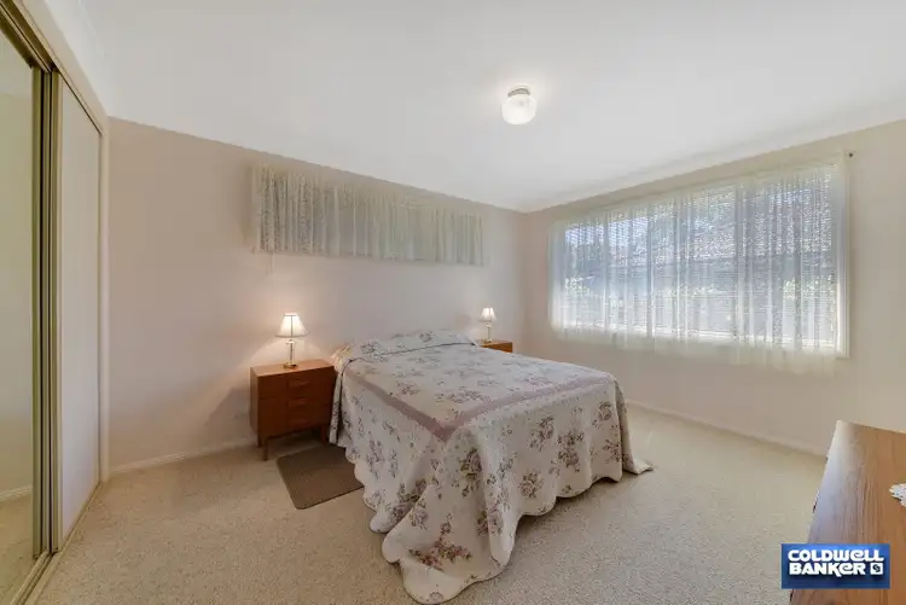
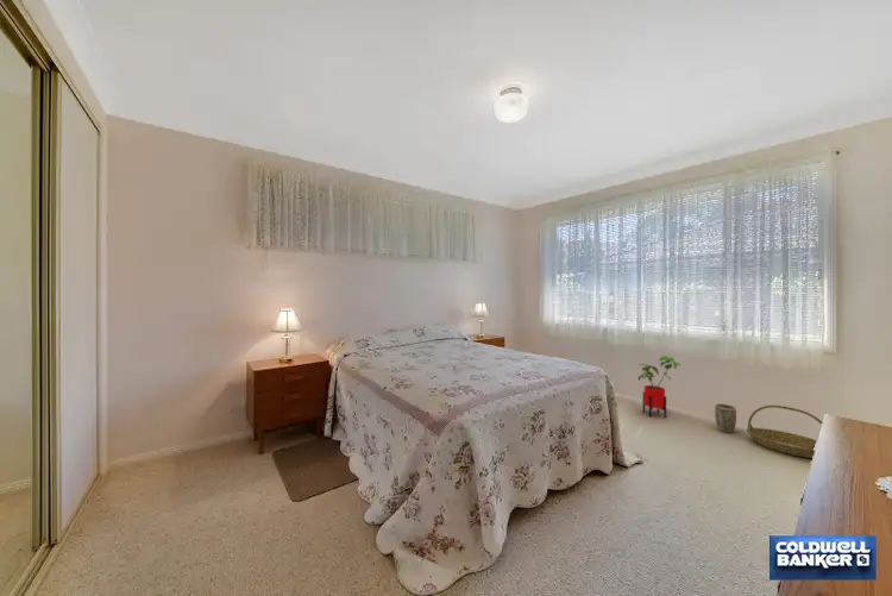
+ house plant [637,355,683,419]
+ basket [746,404,823,459]
+ plant pot [714,402,737,434]
